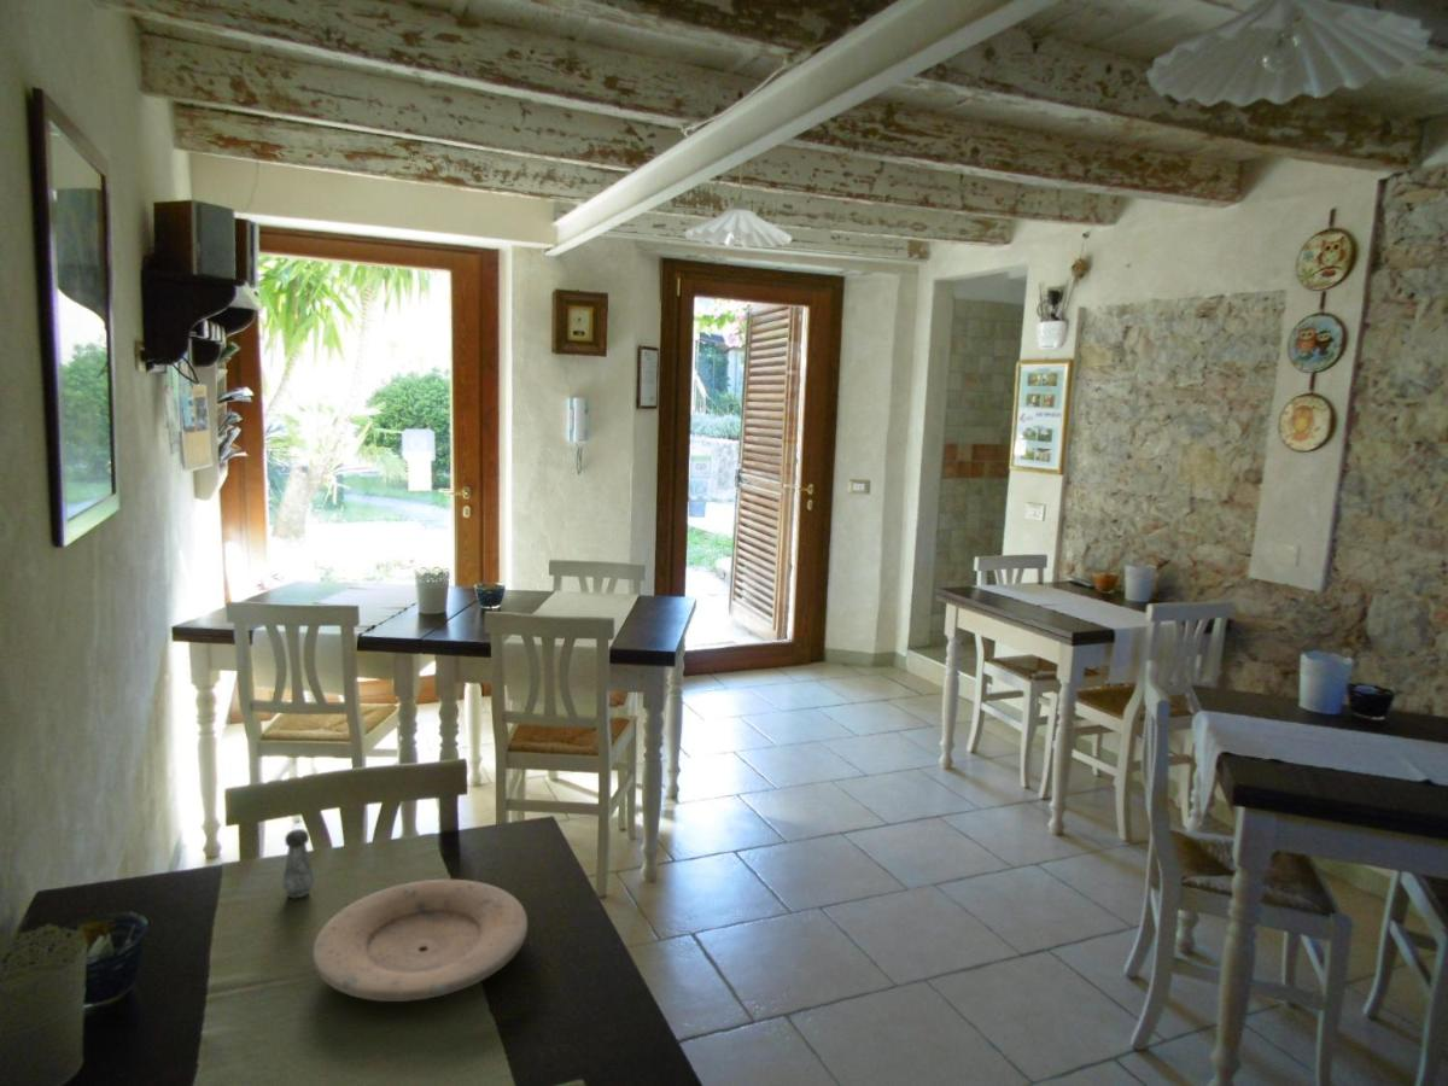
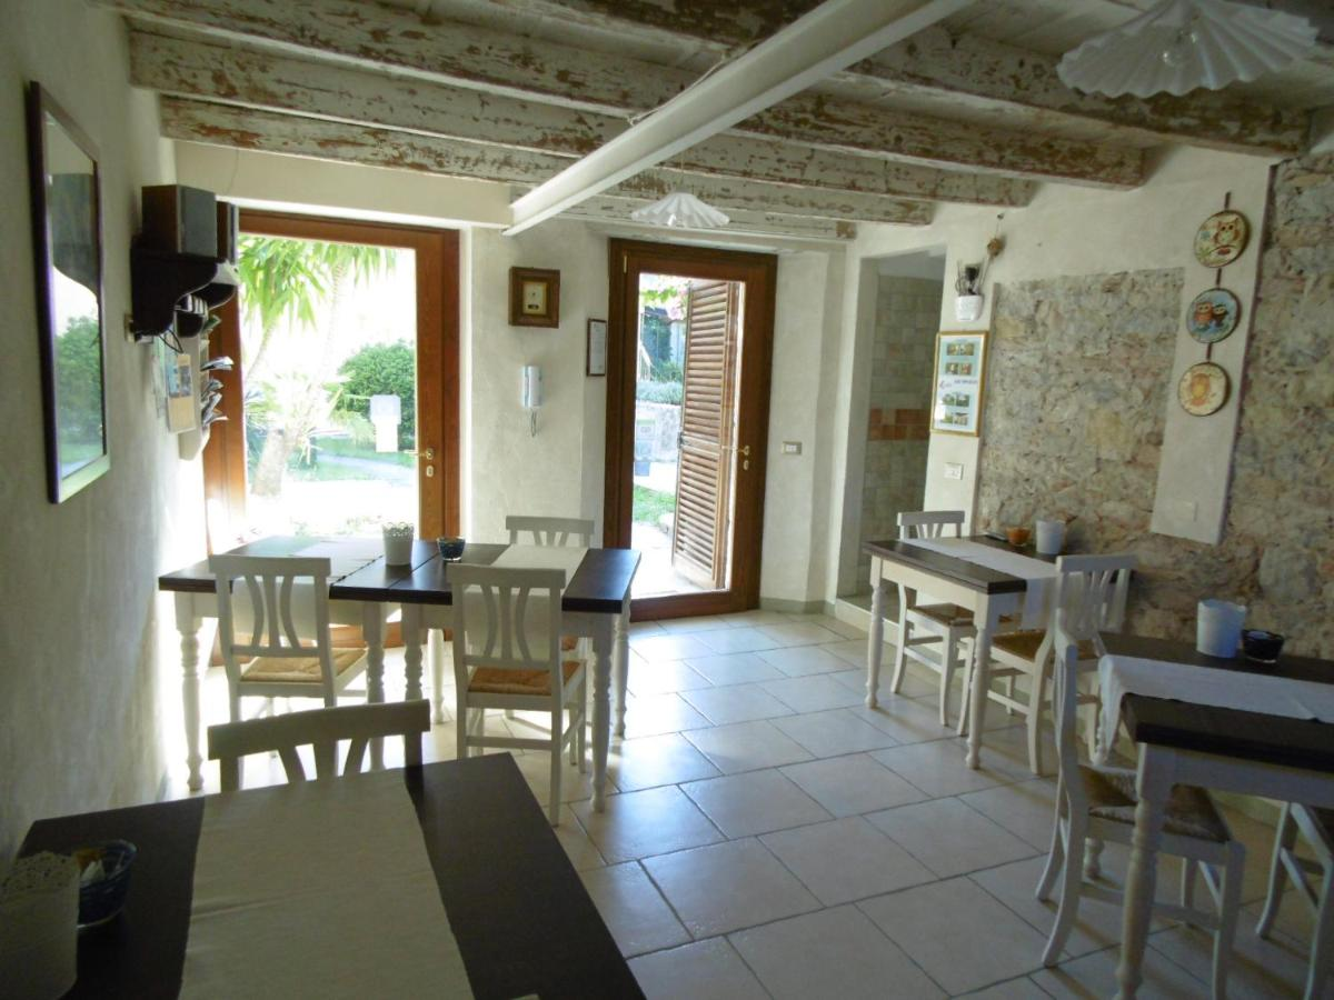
- salt shaker [281,828,315,900]
- plate [311,878,529,1003]
